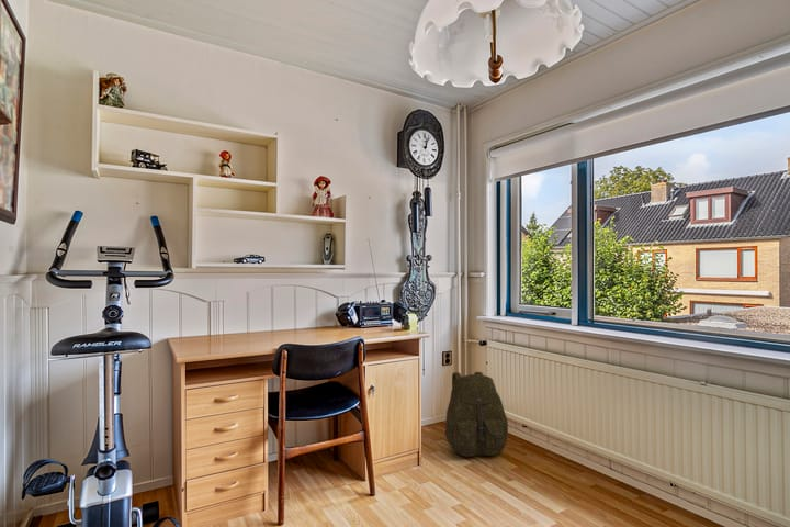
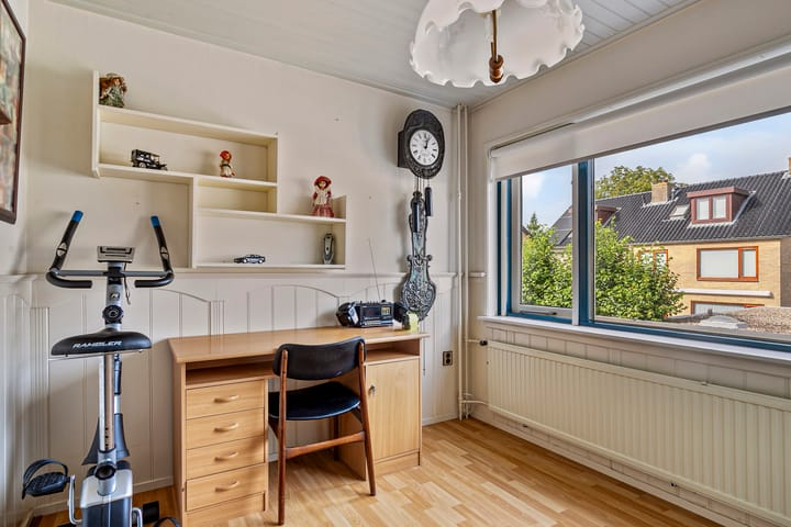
- backpack [444,371,509,458]
